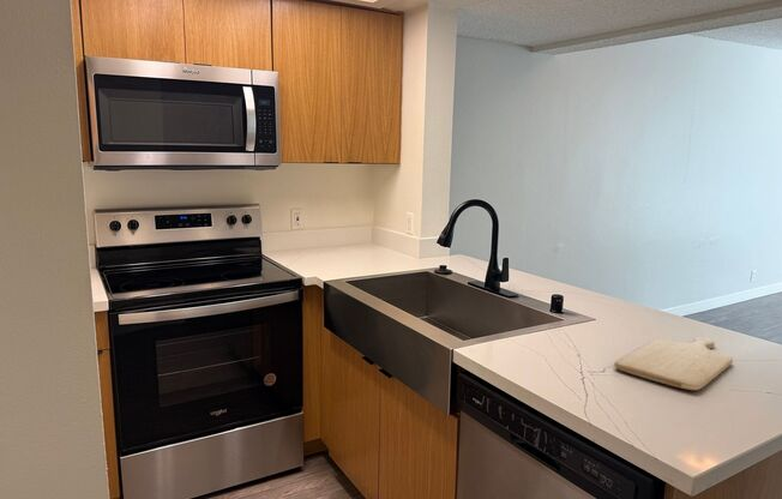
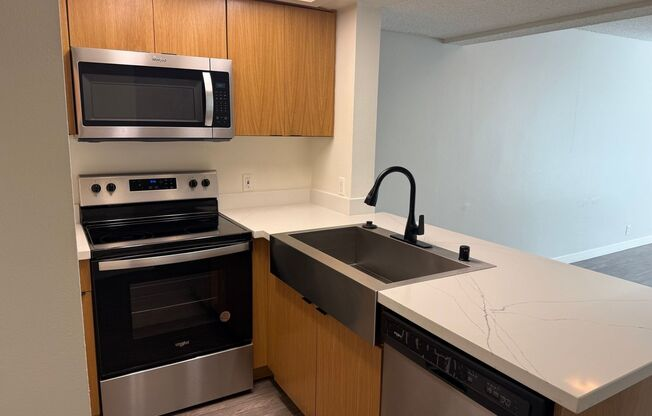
- chopping board [613,336,734,391]
